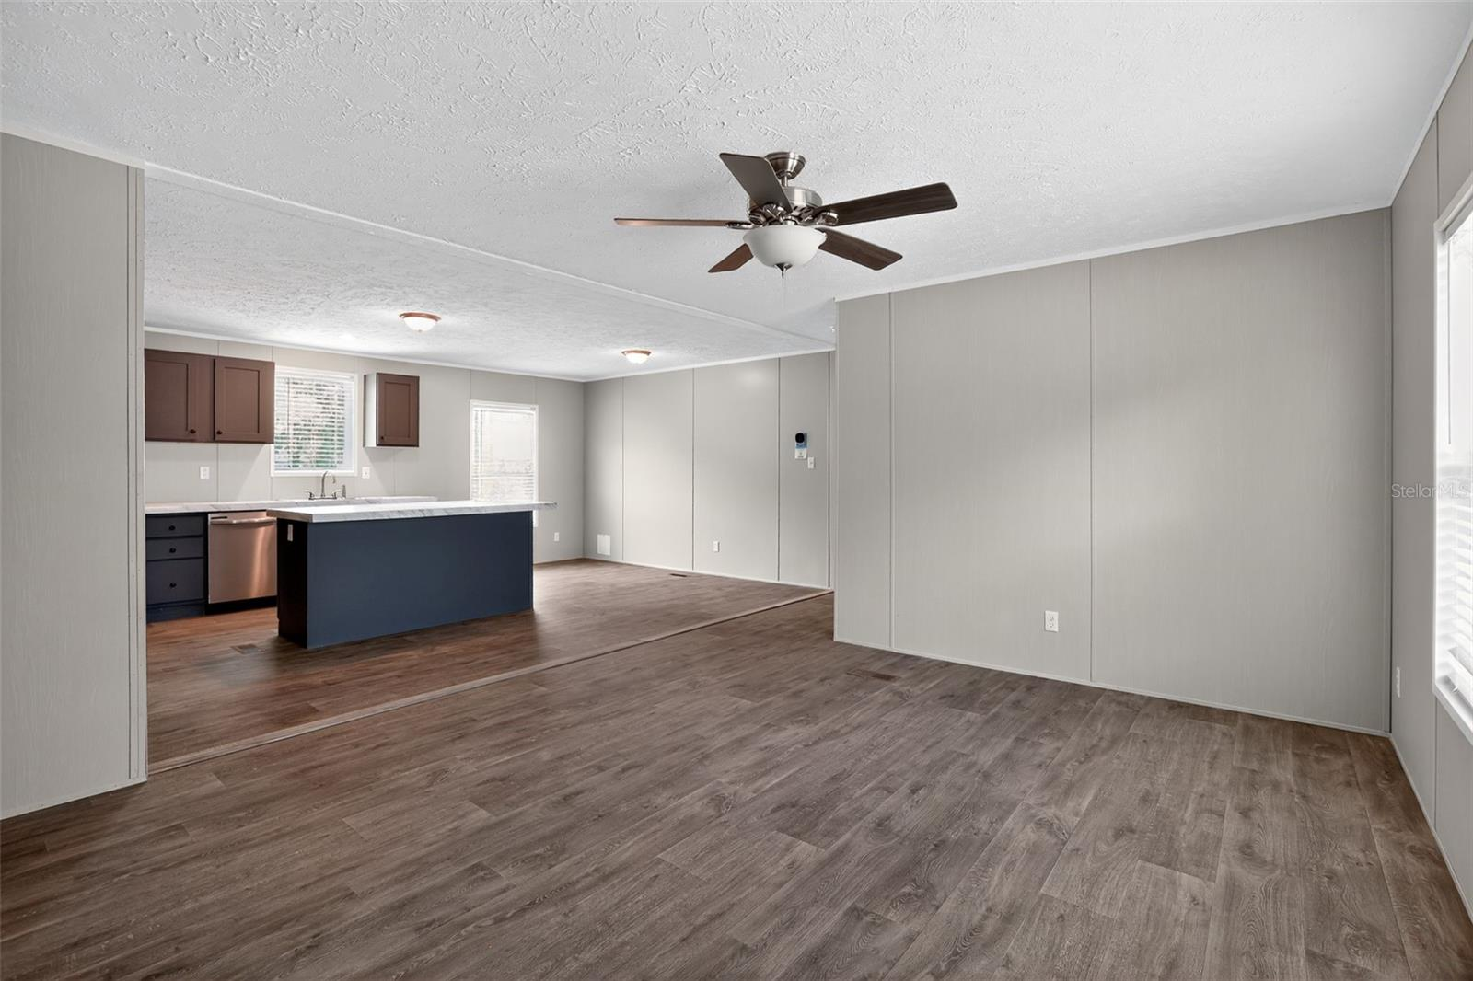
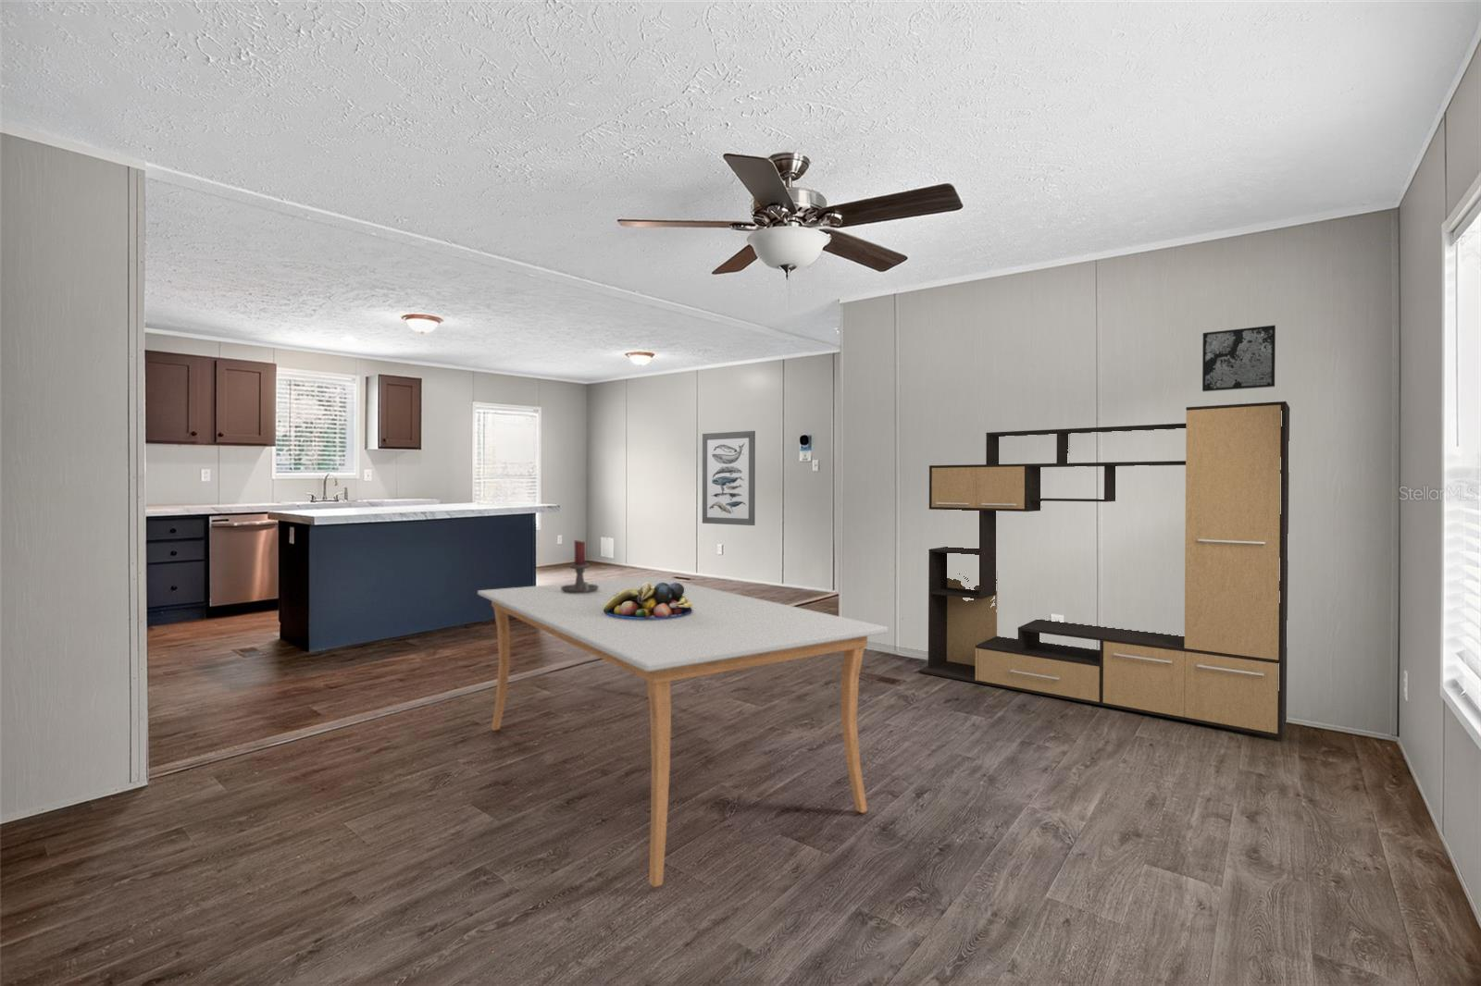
+ wall art [1201,325,1276,392]
+ dining table [477,576,889,888]
+ candle holder [560,539,599,593]
+ media console [918,401,1291,740]
+ wall art [701,430,756,526]
+ fruit bowl [602,582,693,620]
